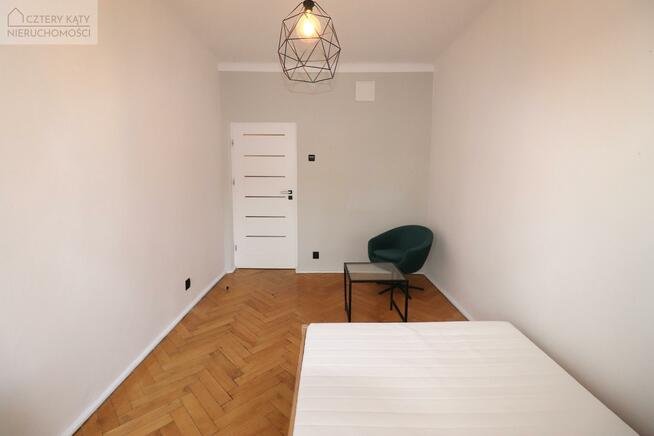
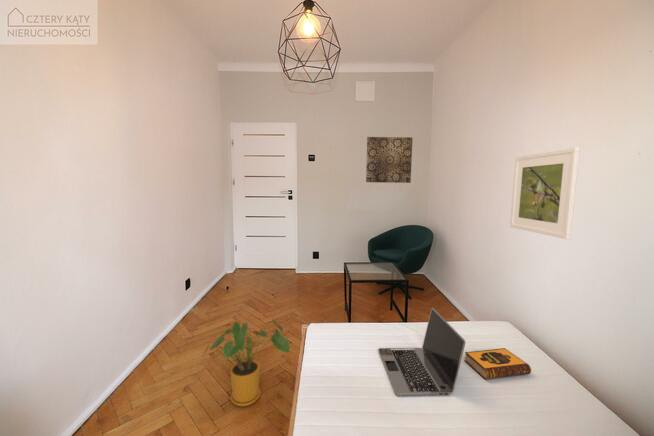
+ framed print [509,146,581,240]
+ wall art [365,136,414,184]
+ laptop [378,307,467,397]
+ hardback book [463,347,532,380]
+ house plant [202,316,291,408]
